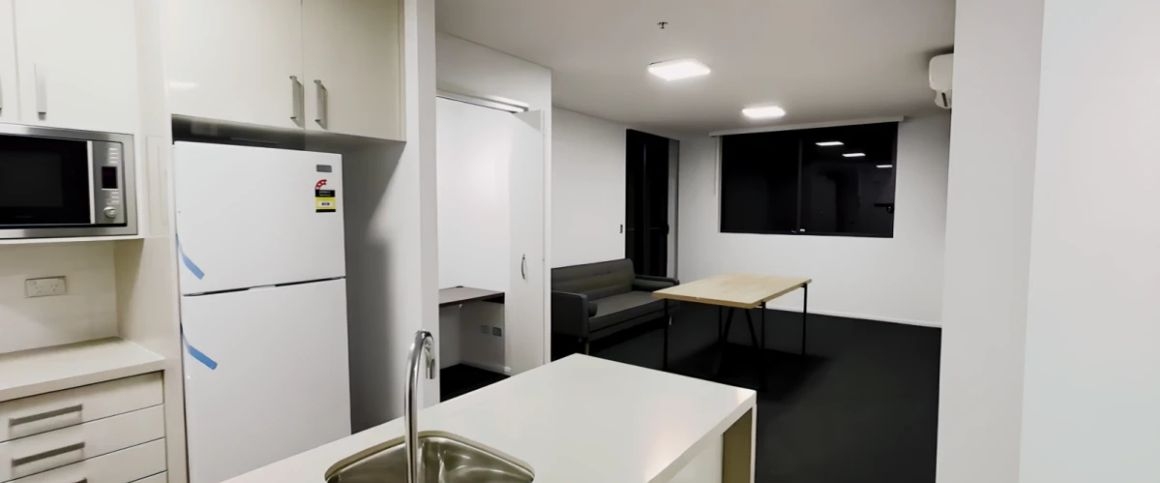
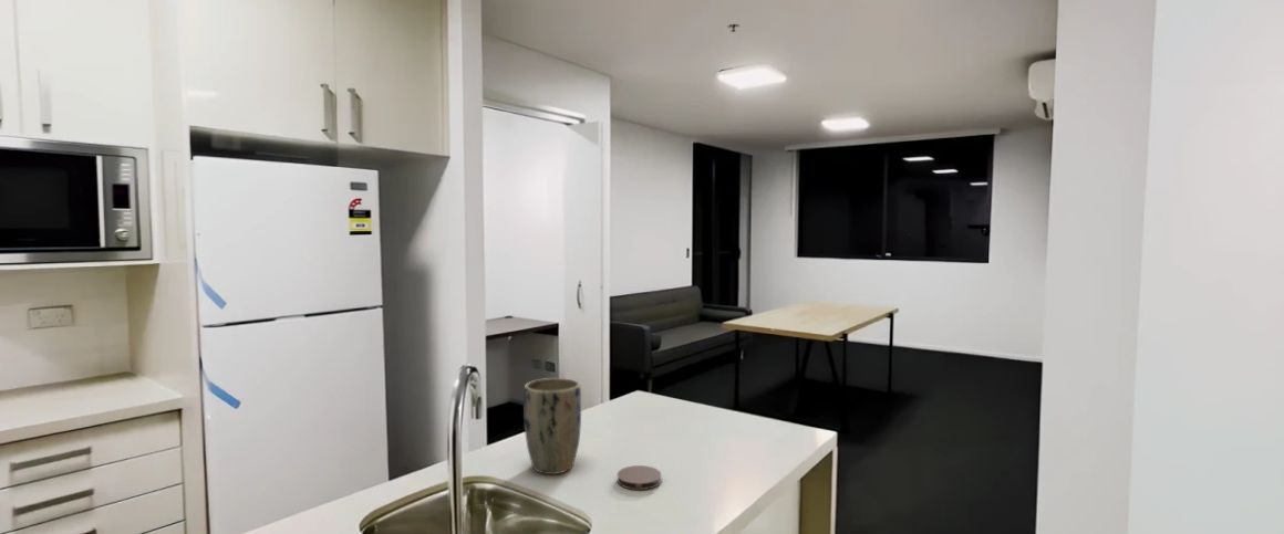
+ plant pot [522,377,582,475]
+ coaster [617,464,662,491]
